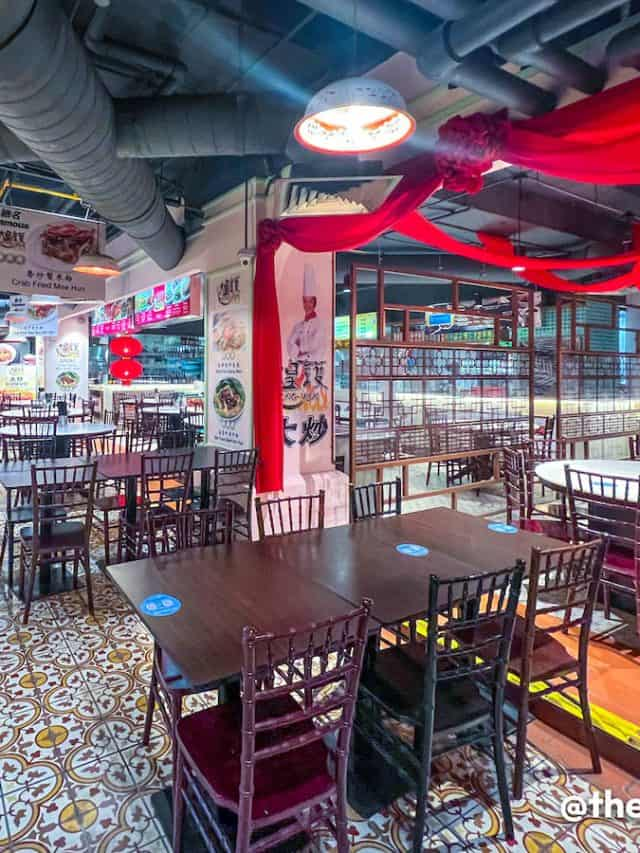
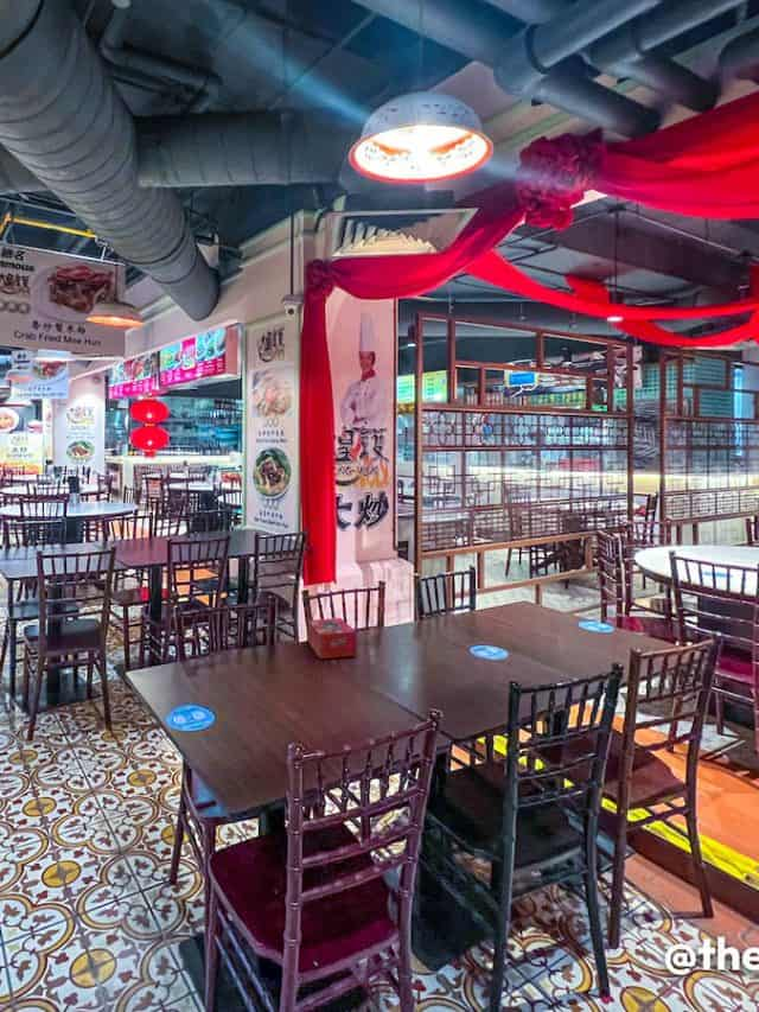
+ tissue box [307,617,358,660]
